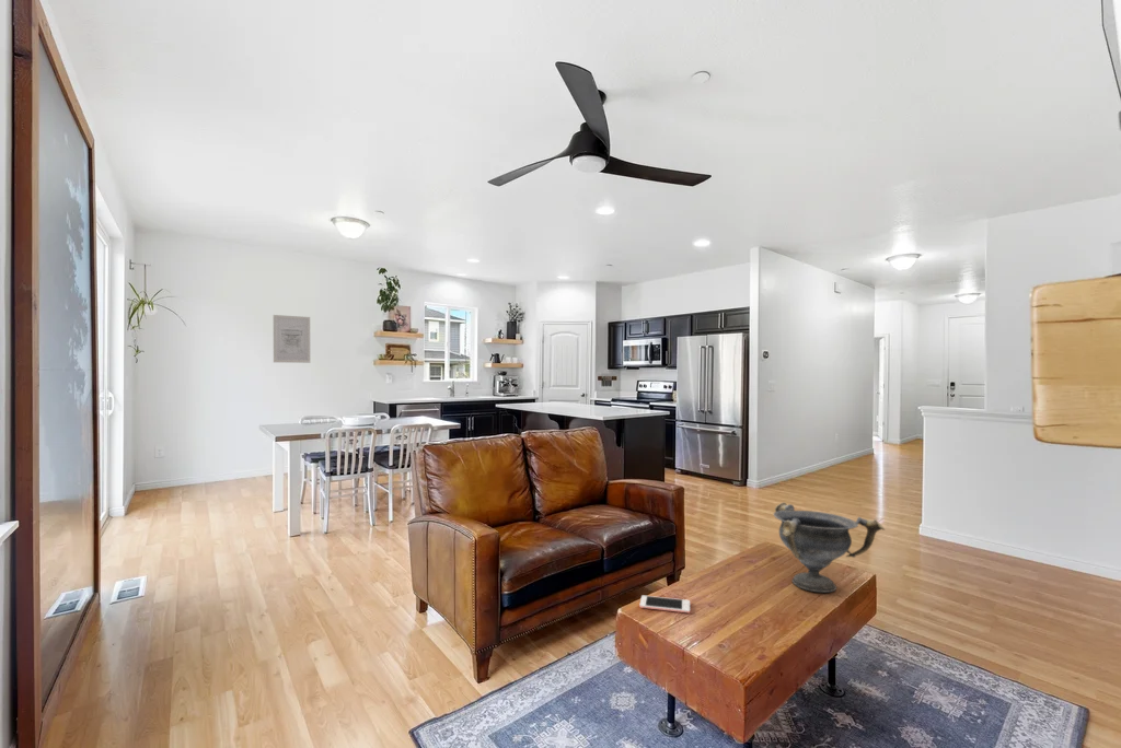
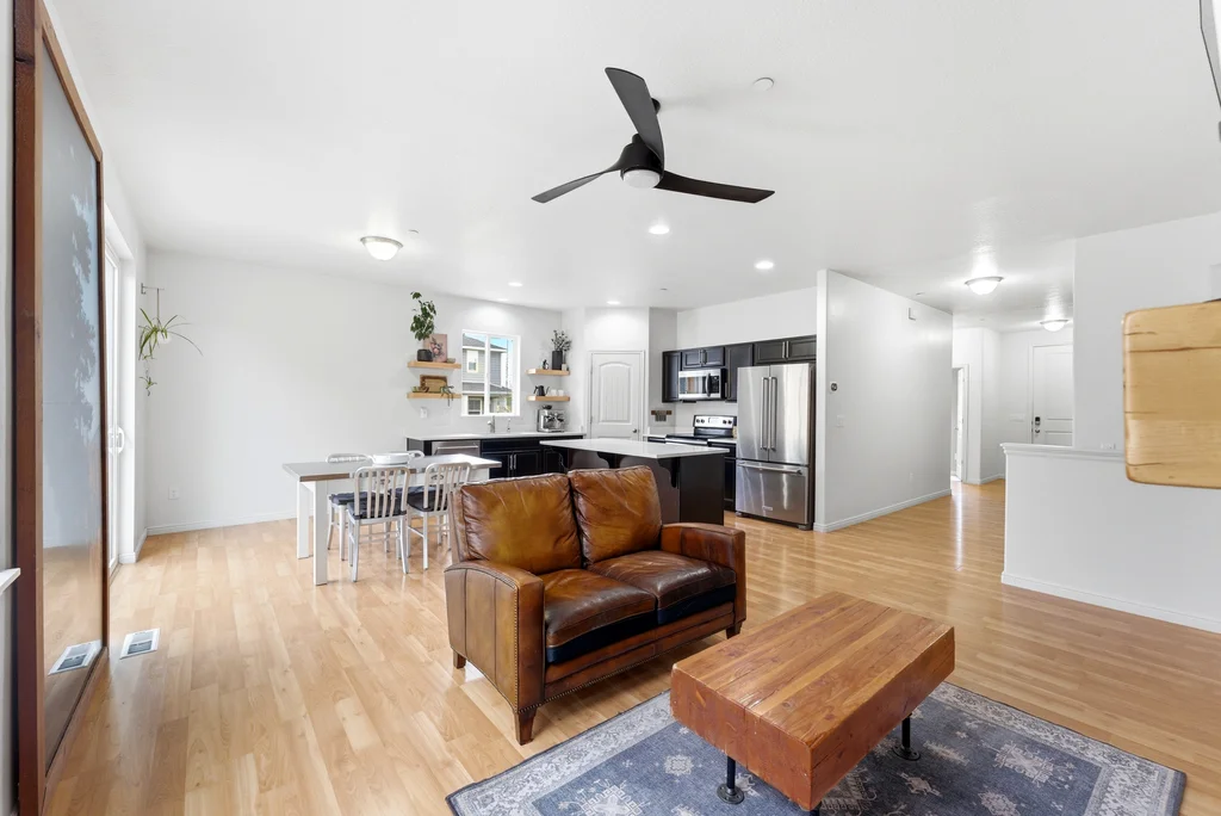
- wall art [273,314,311,364]
- decorative bowl [773,501,886,594]
- cell phone [638,595,691,615]
